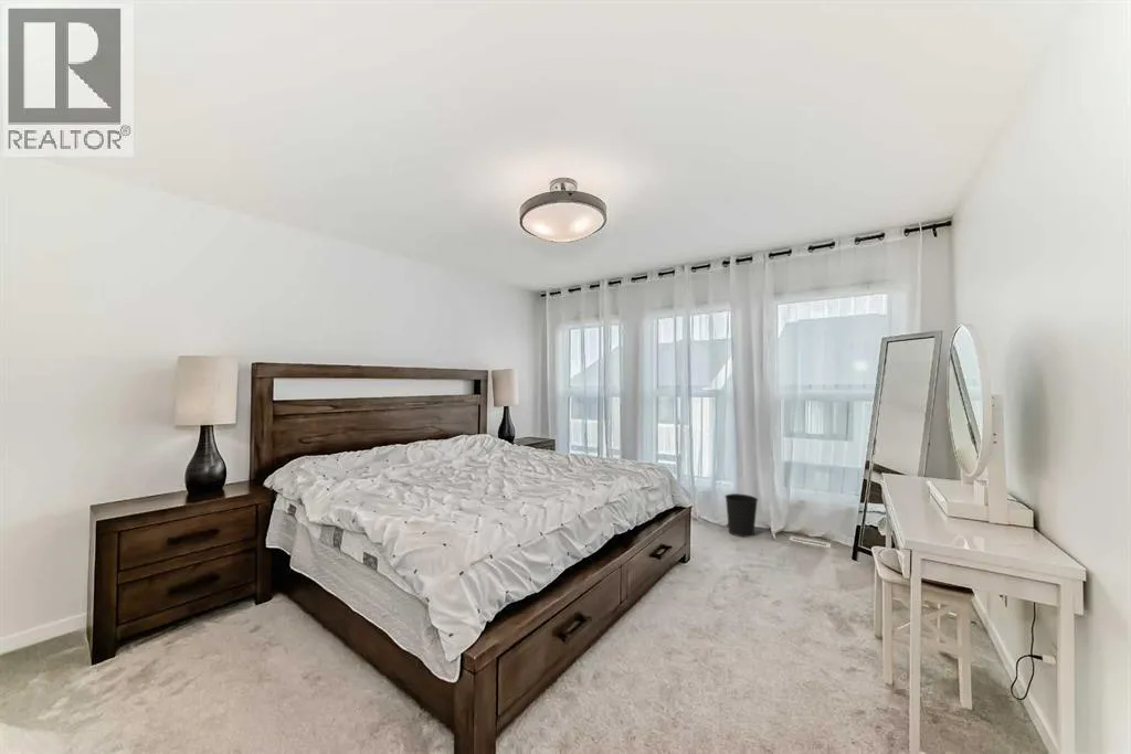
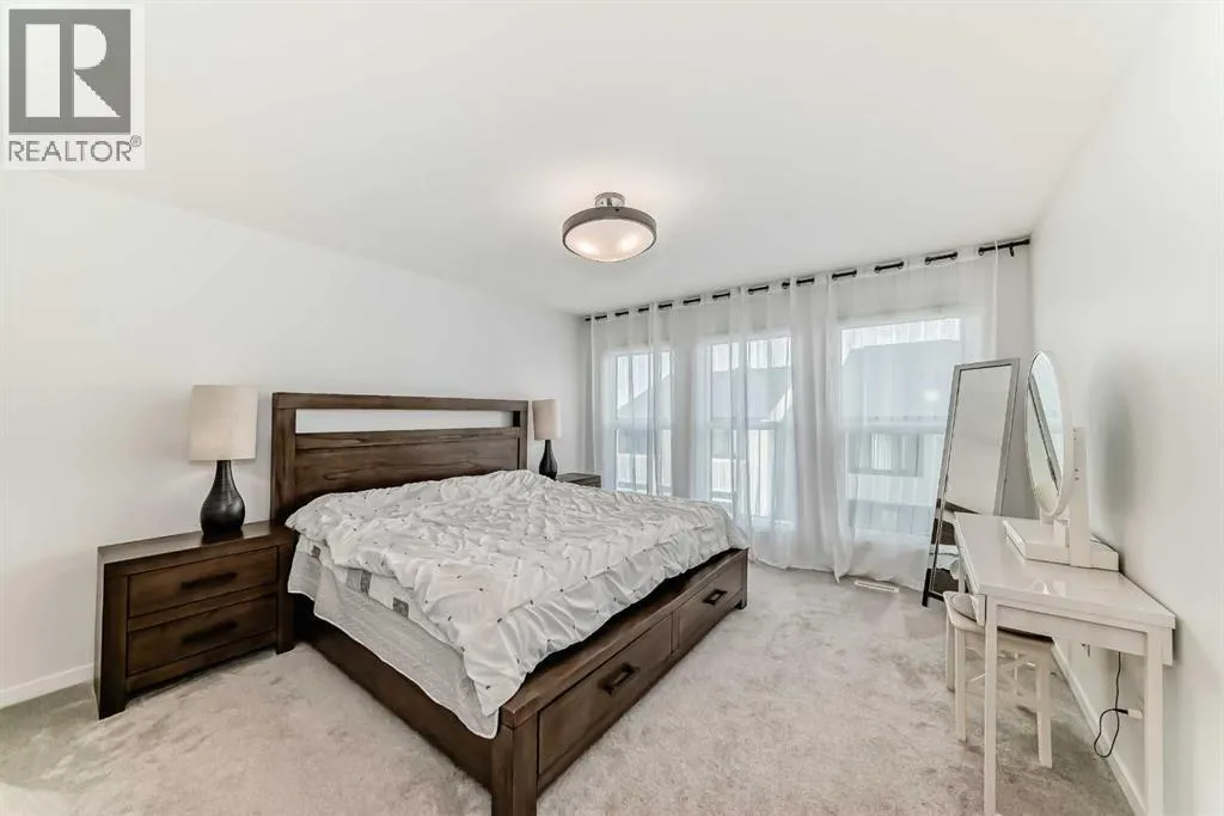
- wastebasket [723,492,759,539]
